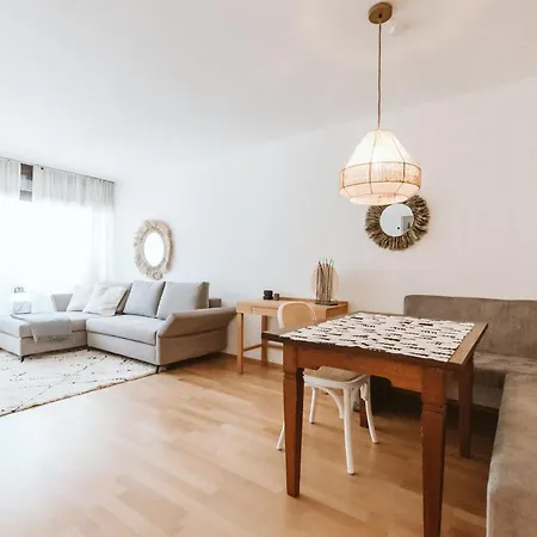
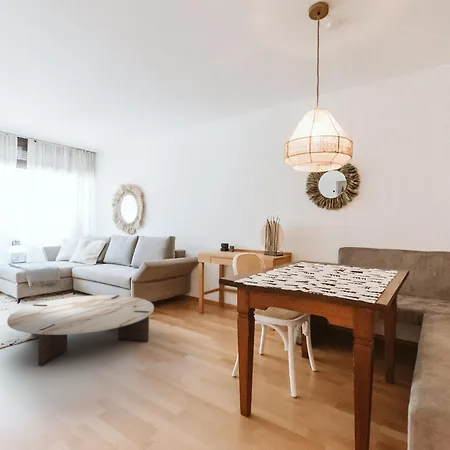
+ coffee table [6,294,155,367]
